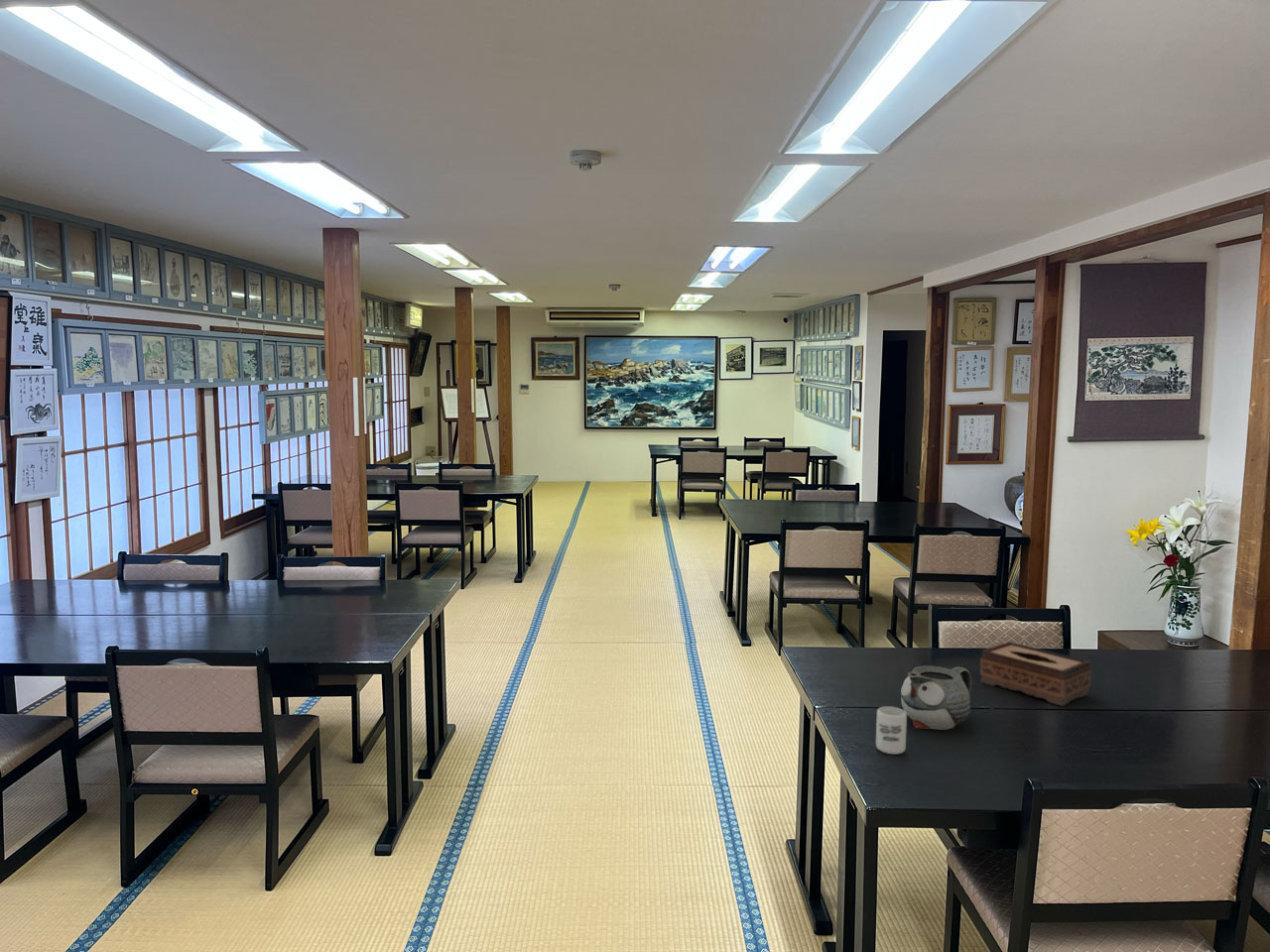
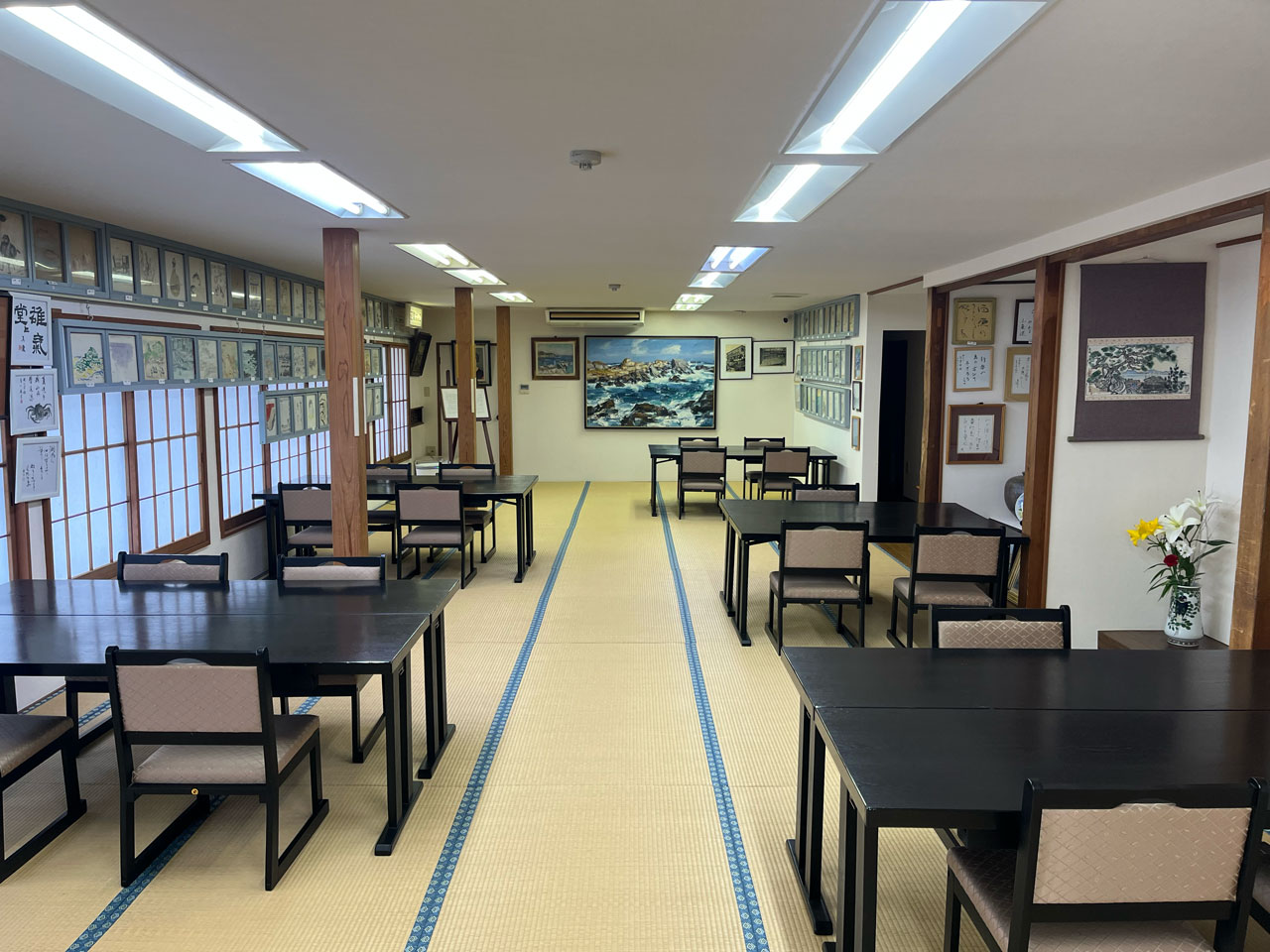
- tissue box [979,641,1091,707]
- cup [875,705,908,756]
- teapot [900,665,972,731]
